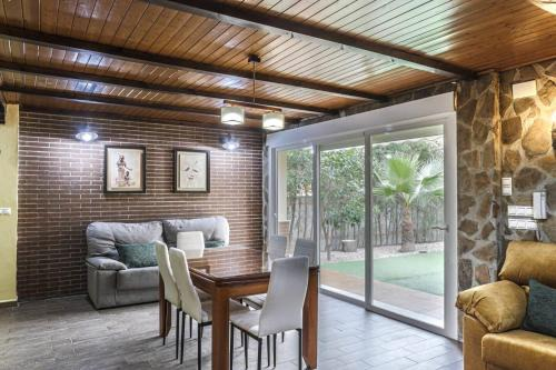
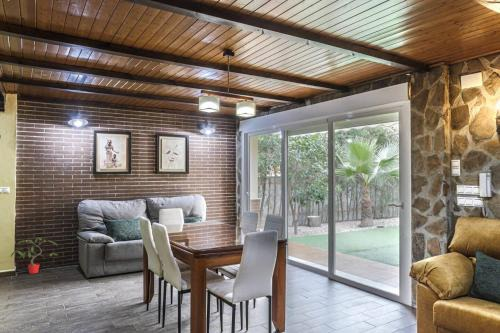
+ potted plant [10,236,59,275]
